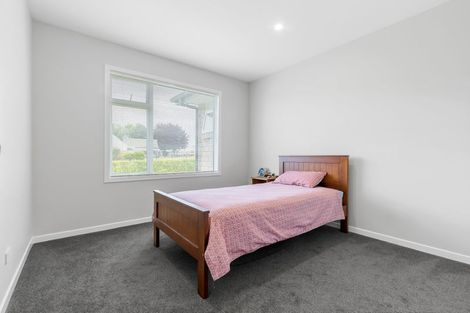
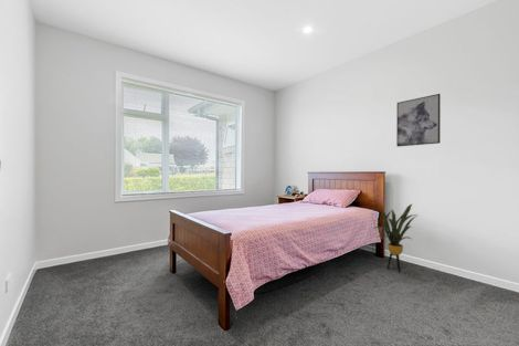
+ house plant [372,203,419,273]
+ wall art [395,93,442,147]
